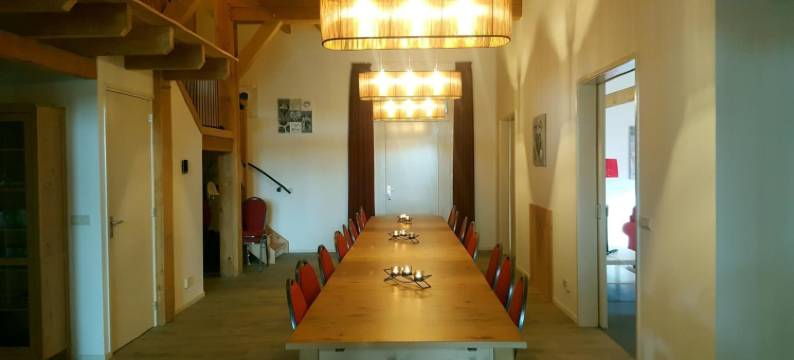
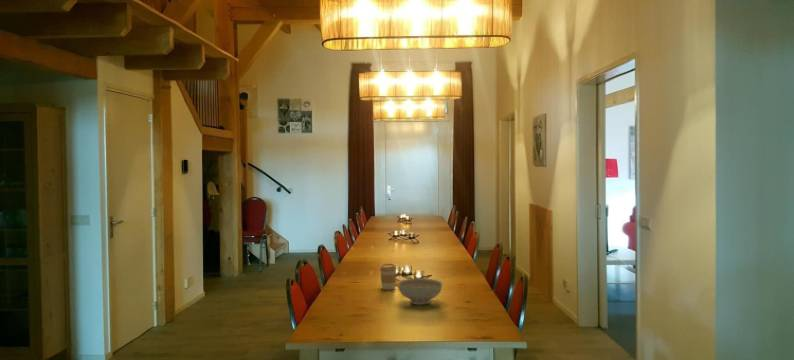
+ coffee cup [379,263,398,291]
+ decorative bowl [396,277,444,306]
